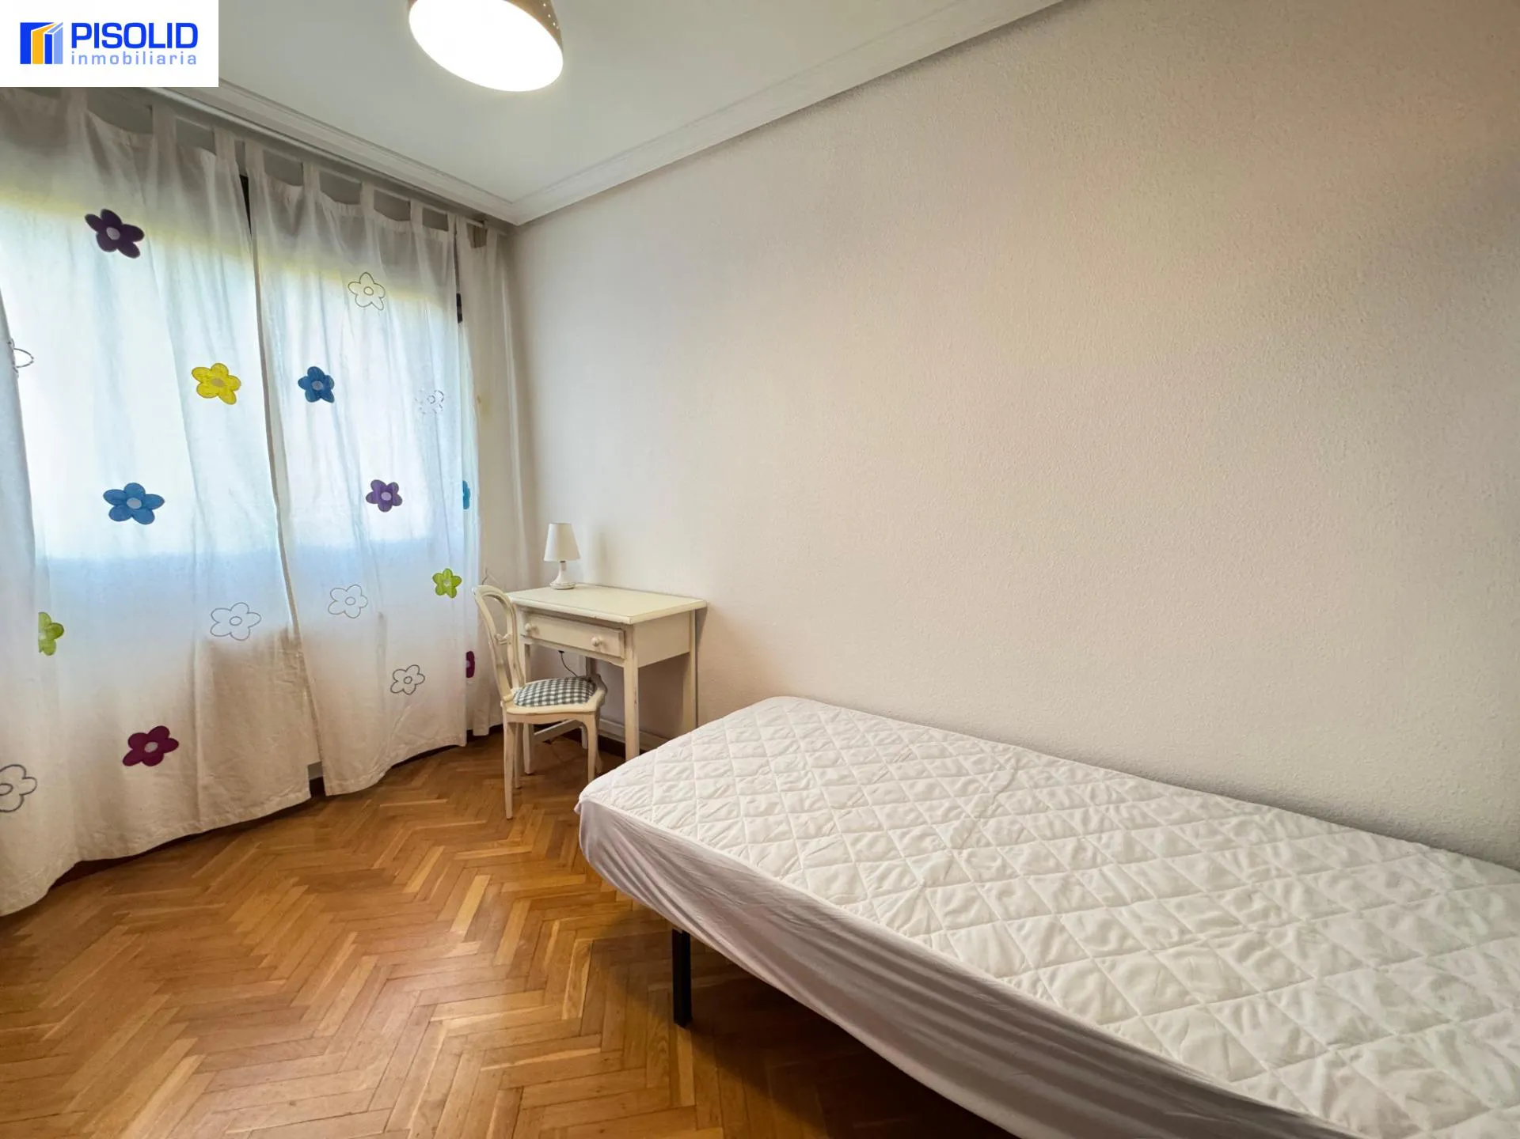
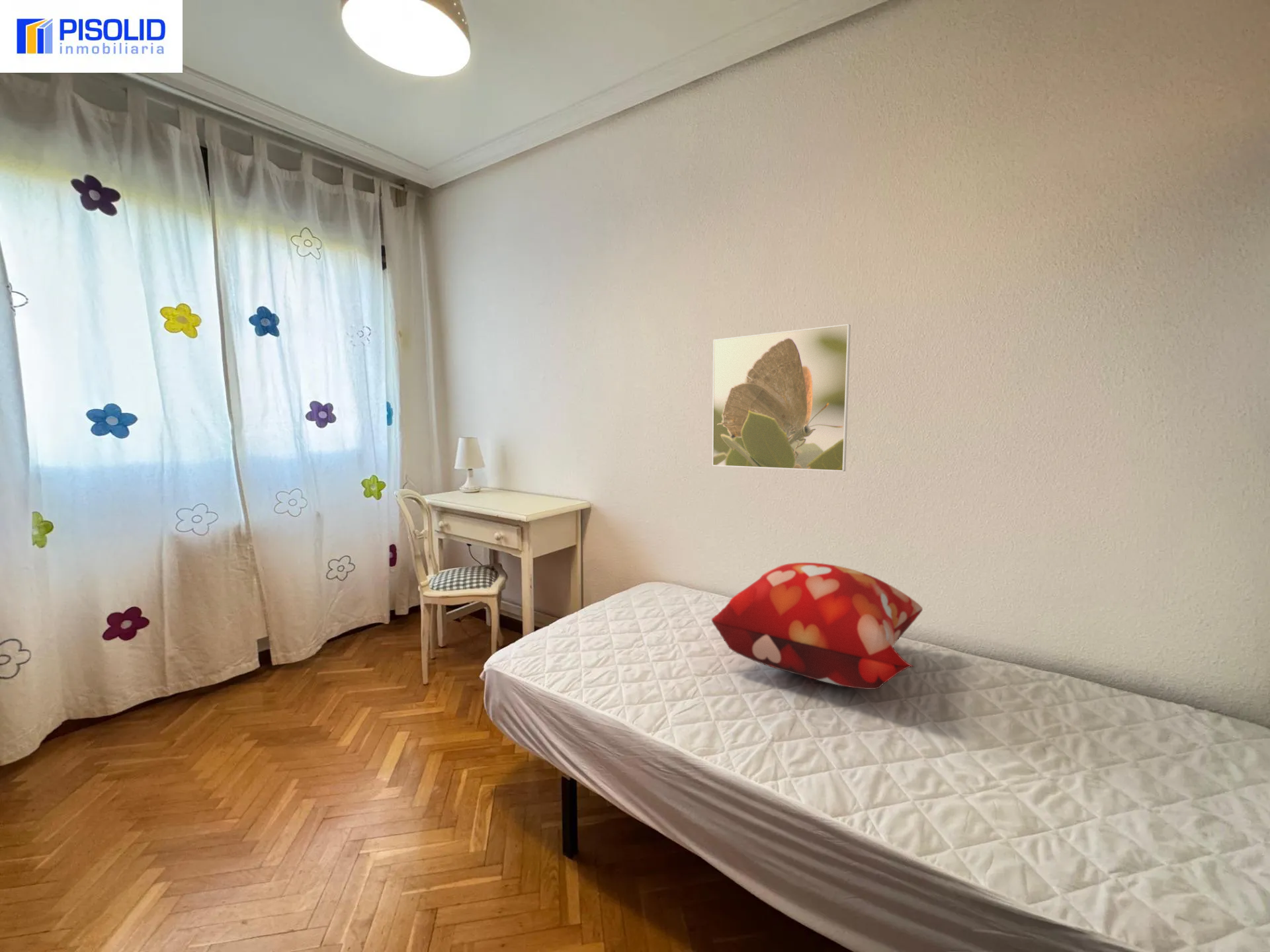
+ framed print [712,323,851,472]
+ decorative pillow [711,562,923,690]
